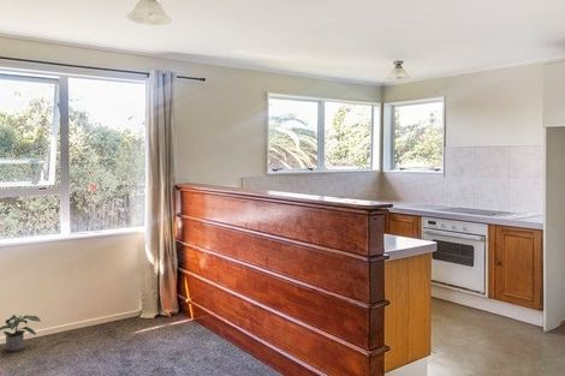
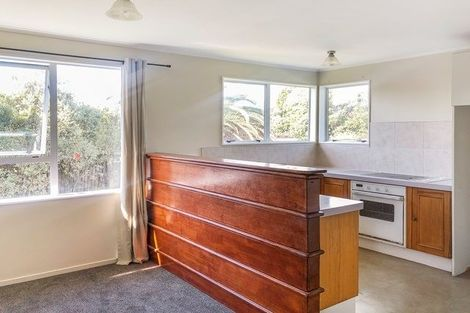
- potted plant [0,314,42,352]
